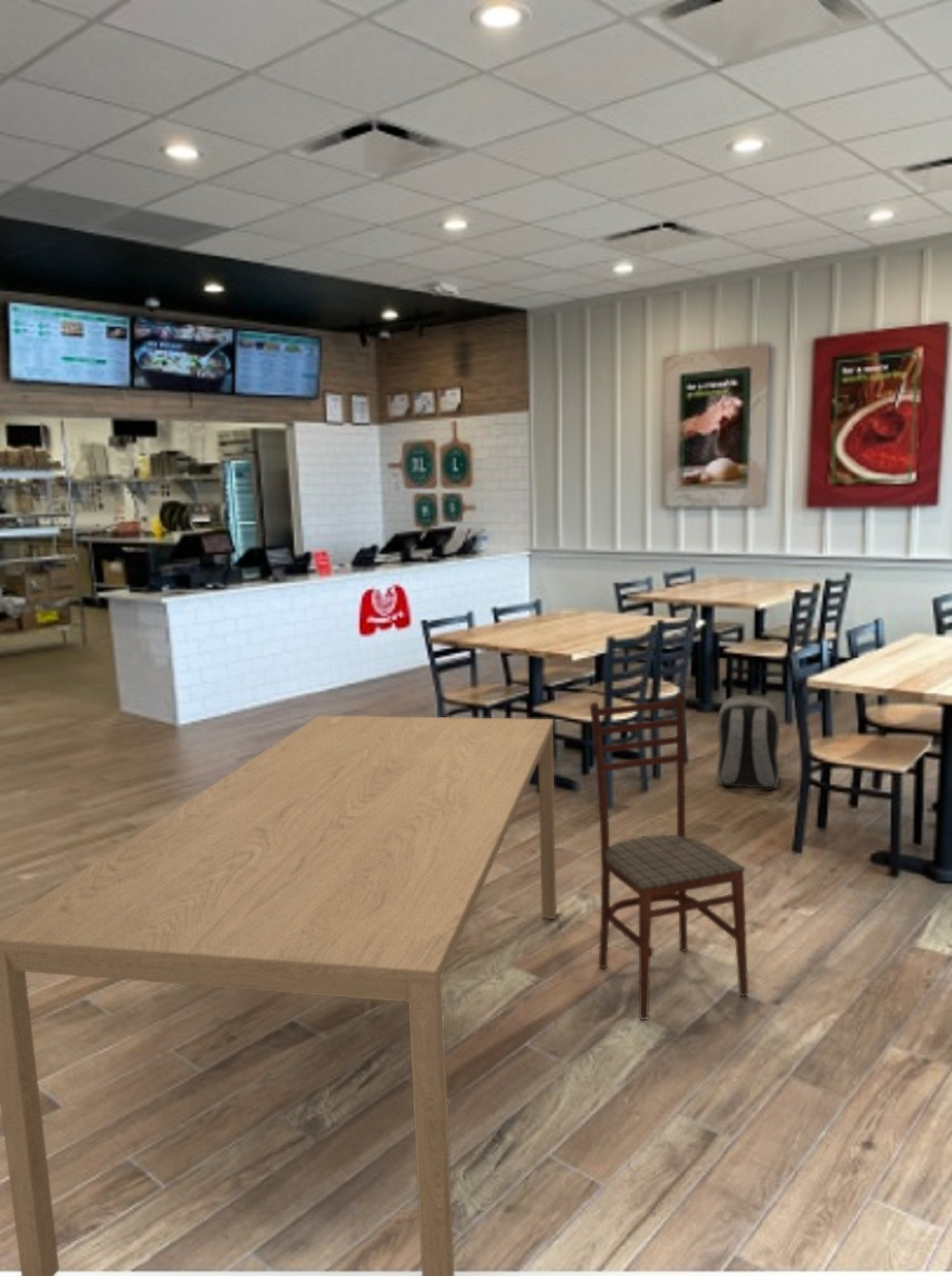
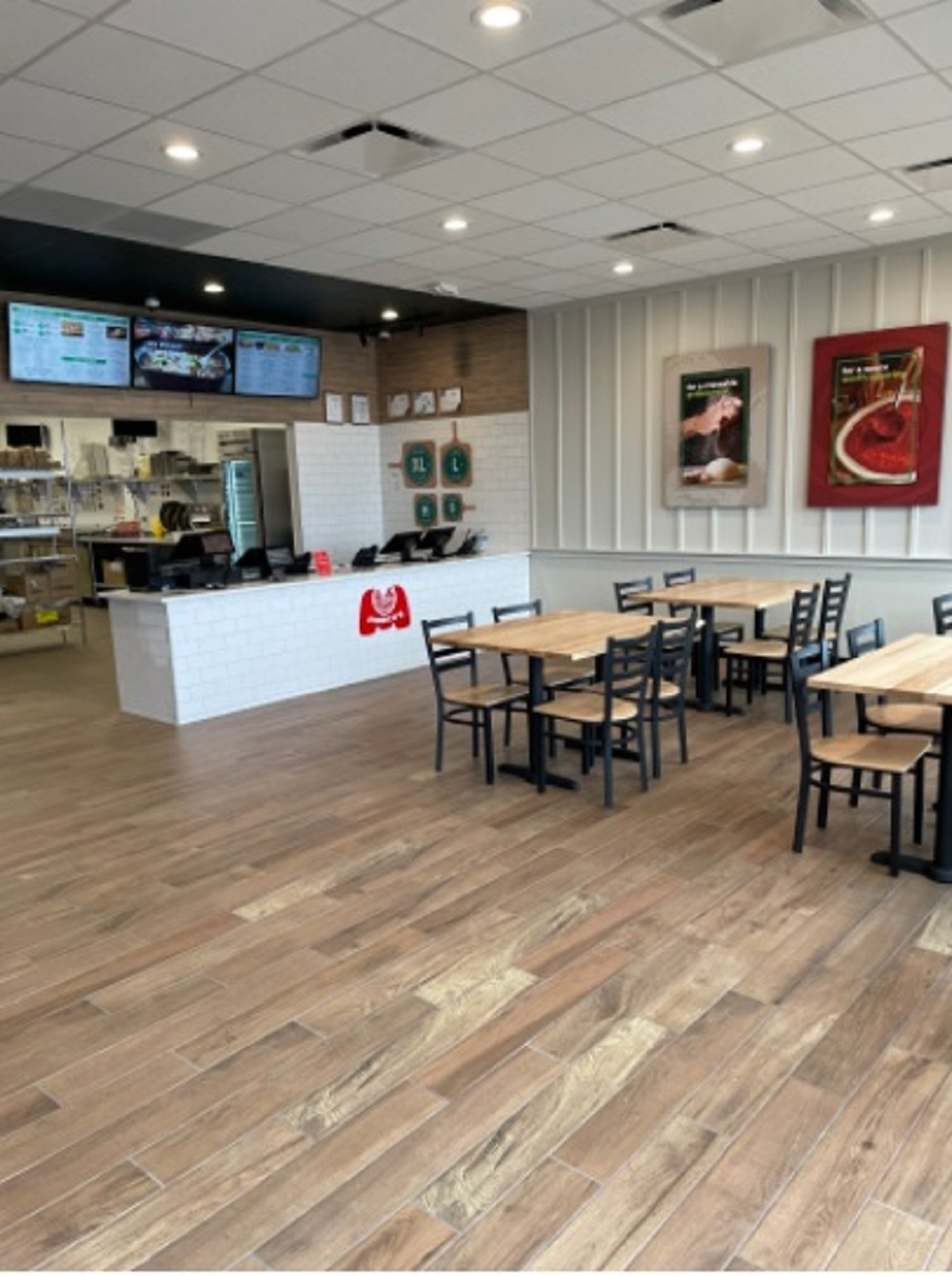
- backpack [716,694,781,791]
- dining table [0,714,558,1276]
- dining chair [589,691,749,1021]
